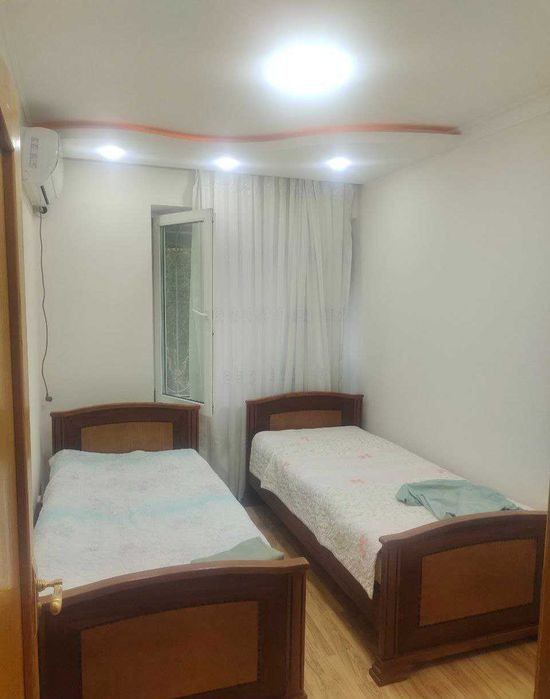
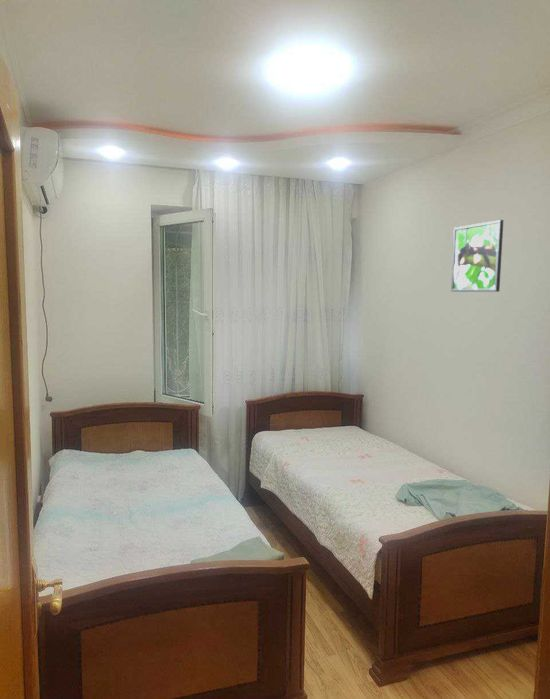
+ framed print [450,219,504,293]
